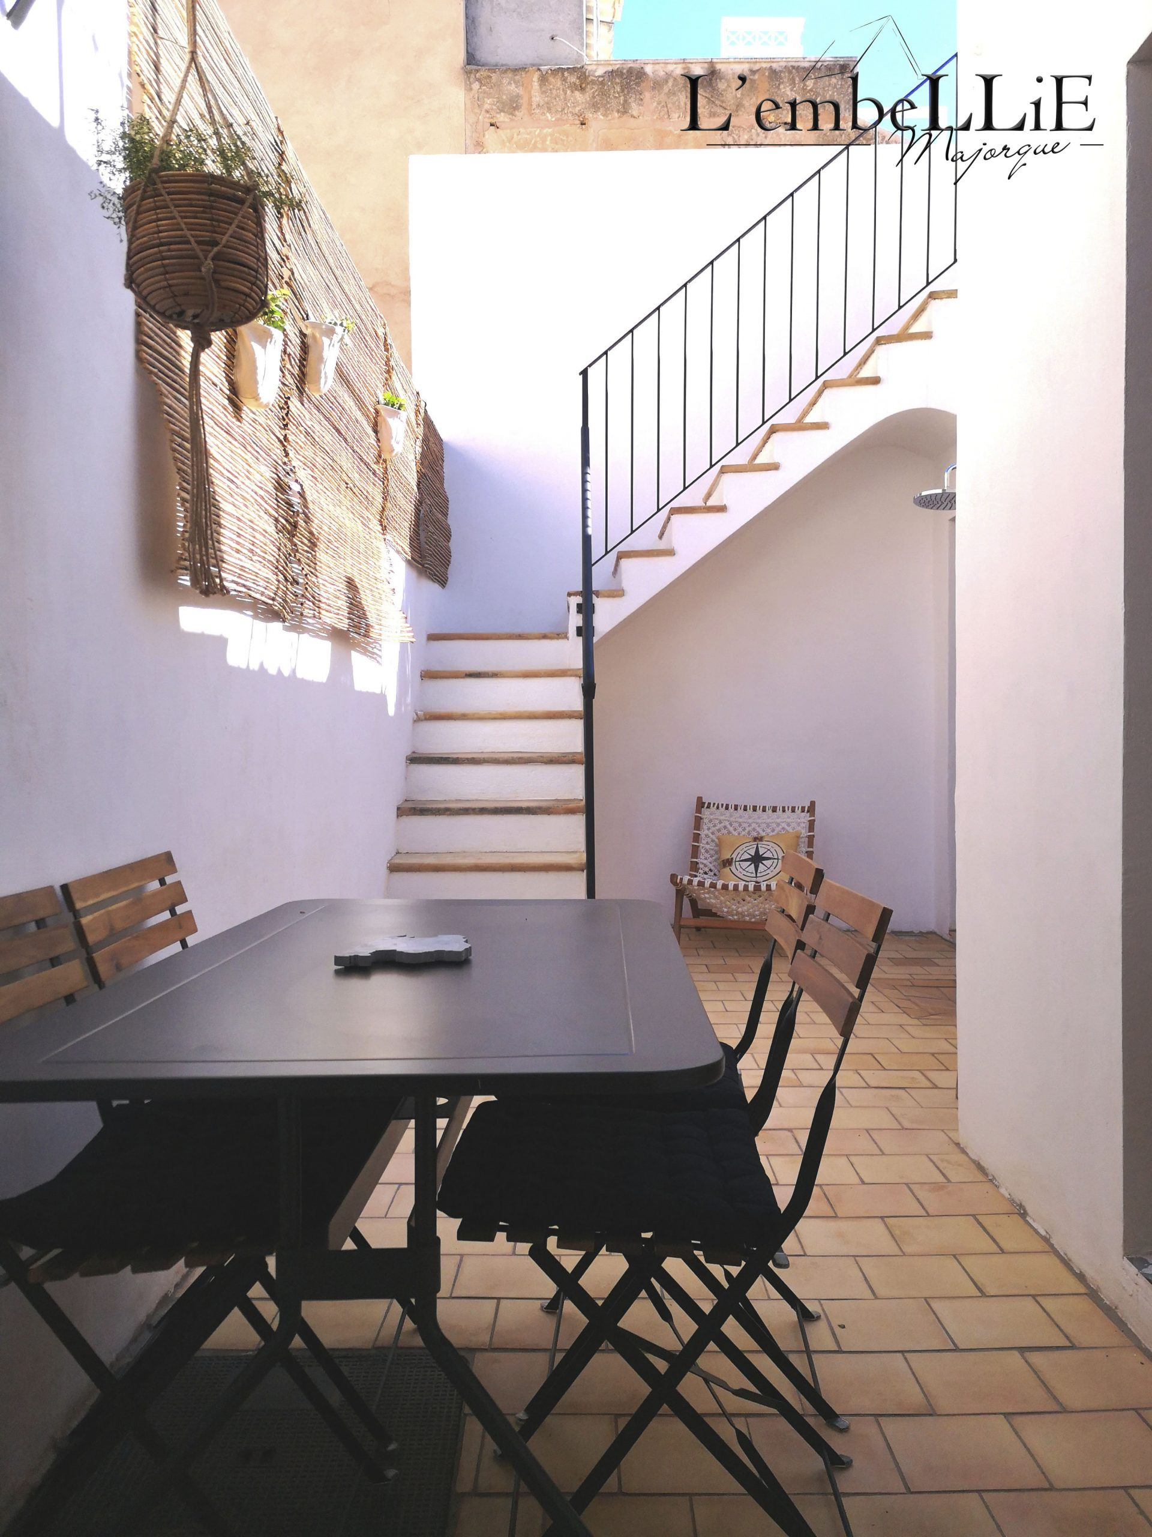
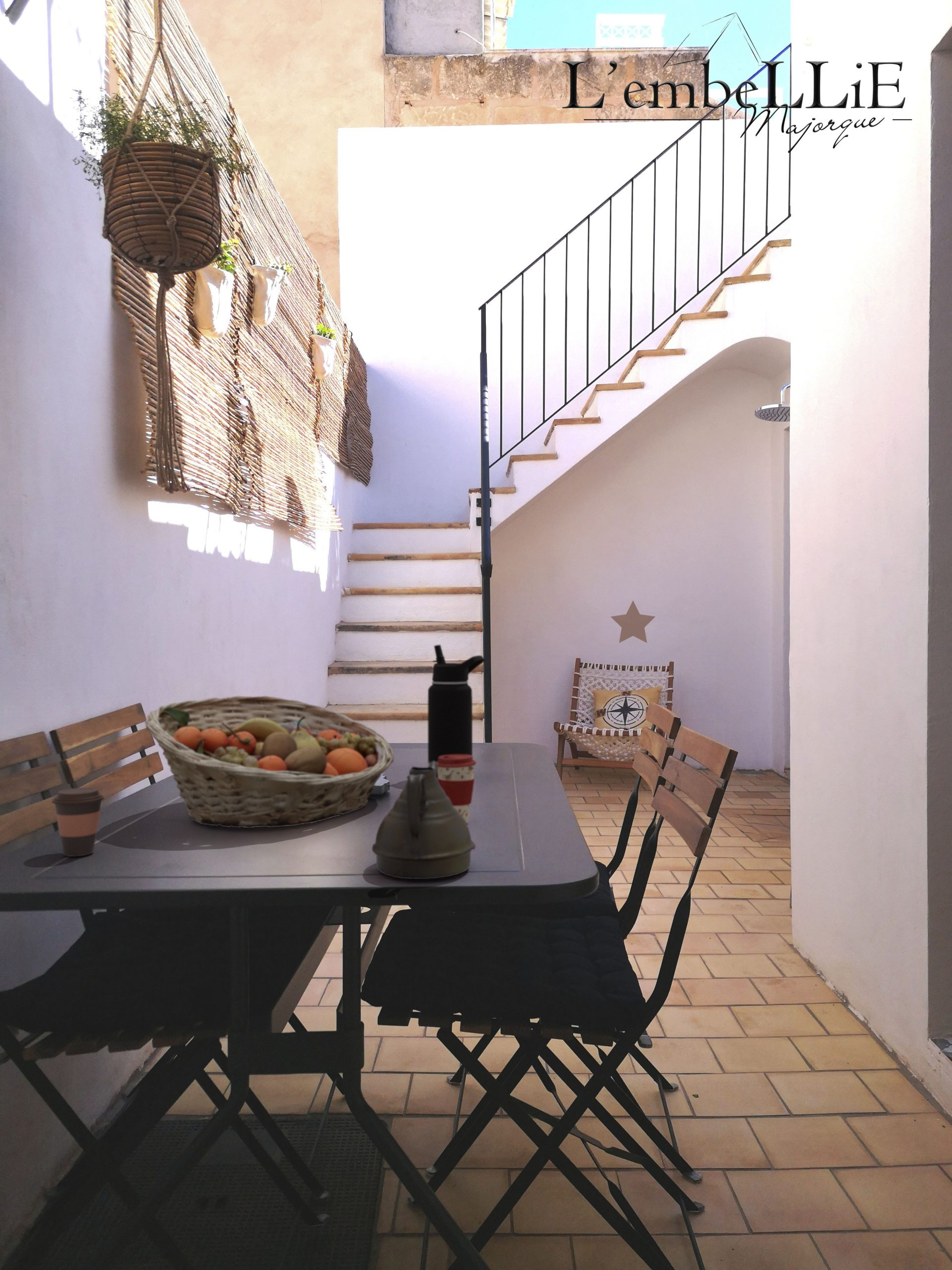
+ coffee cup [51,787,105,857]
+ fruit basket [144,695,395,828]
+ teapot [371,761,476,880]
+ decorative star [610,600,655,643]
+ water bottle [427,644,486,778]
+ coffee cup [436,755,477,824]
